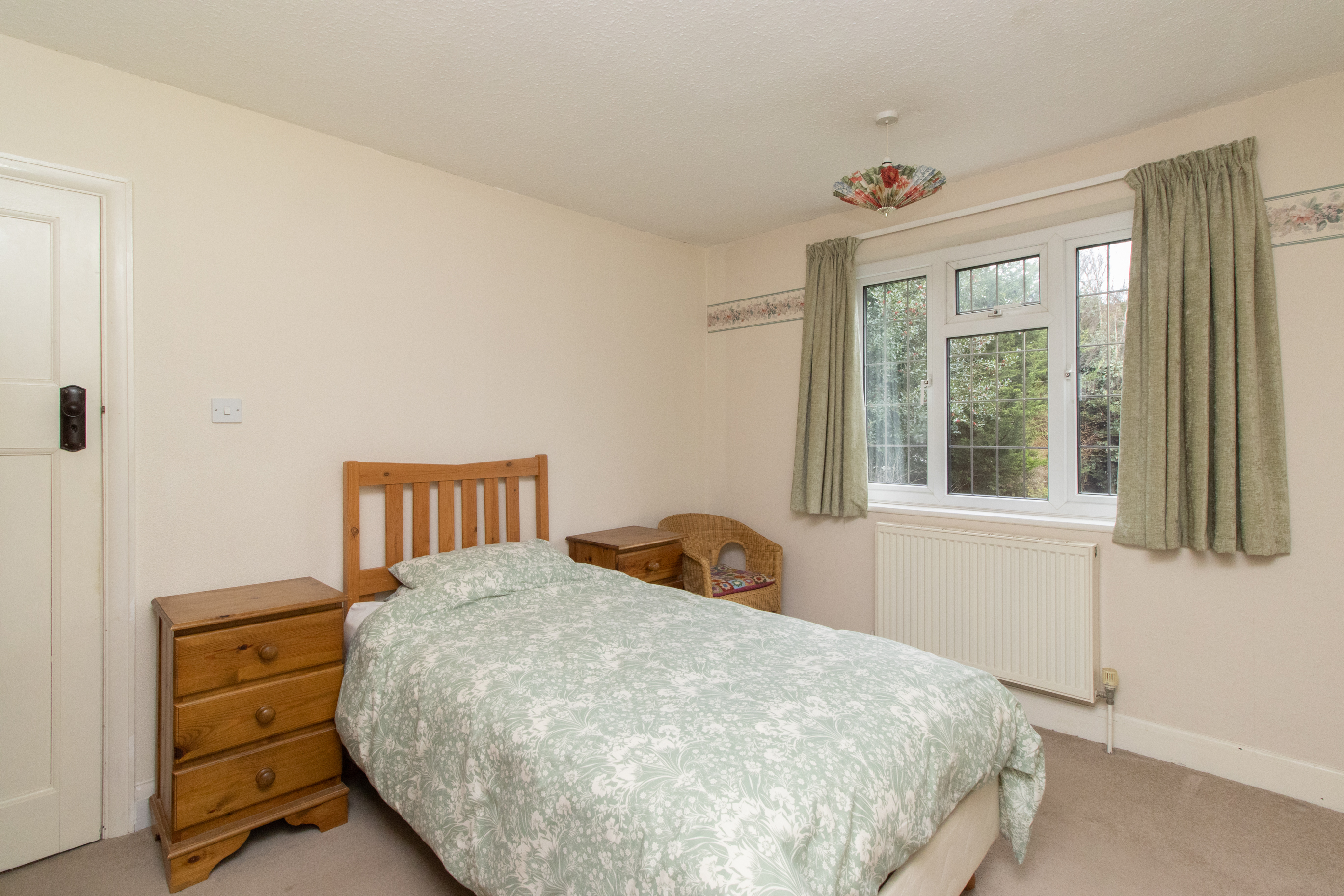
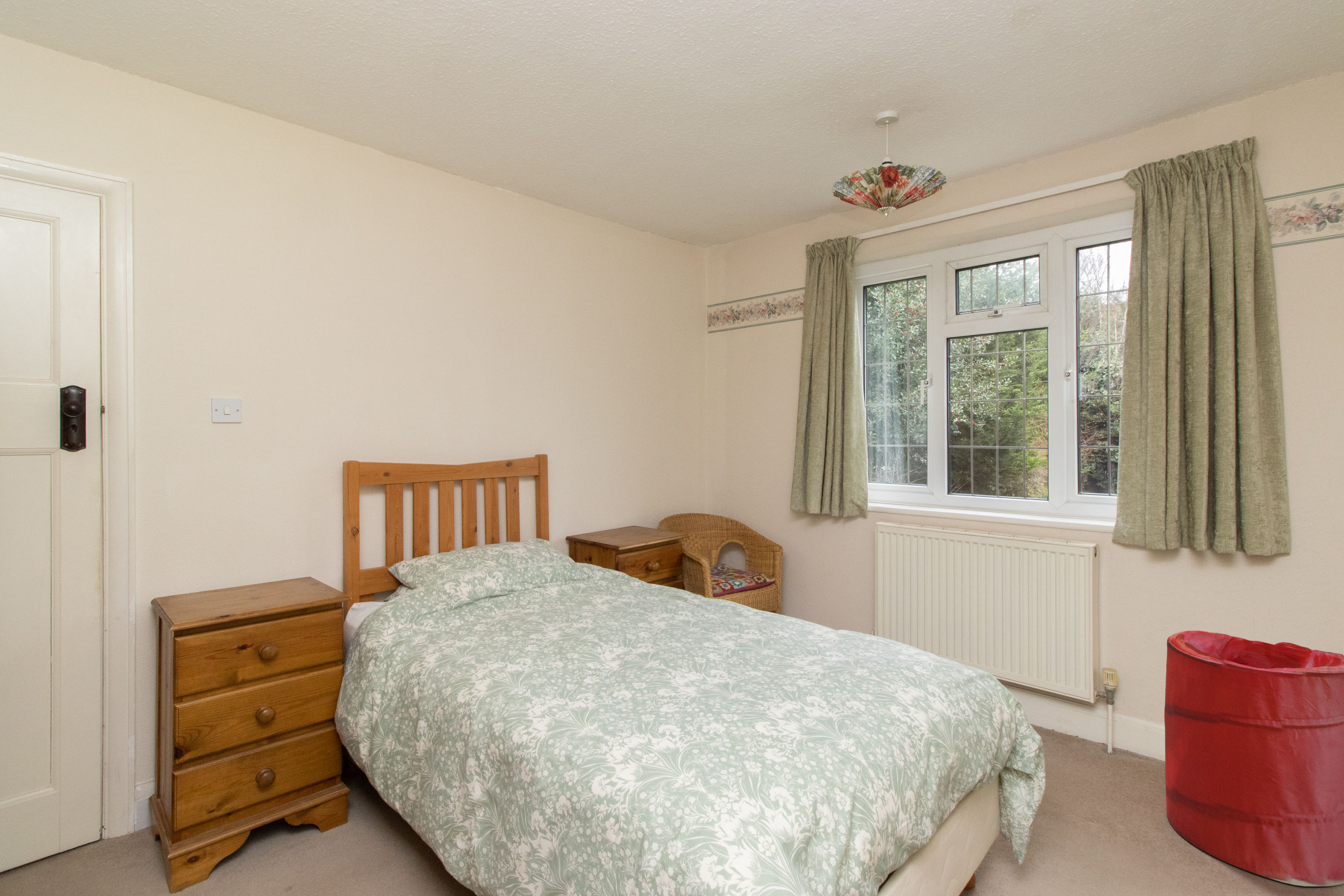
+ laundry hamper [1164,630,1344,887]
